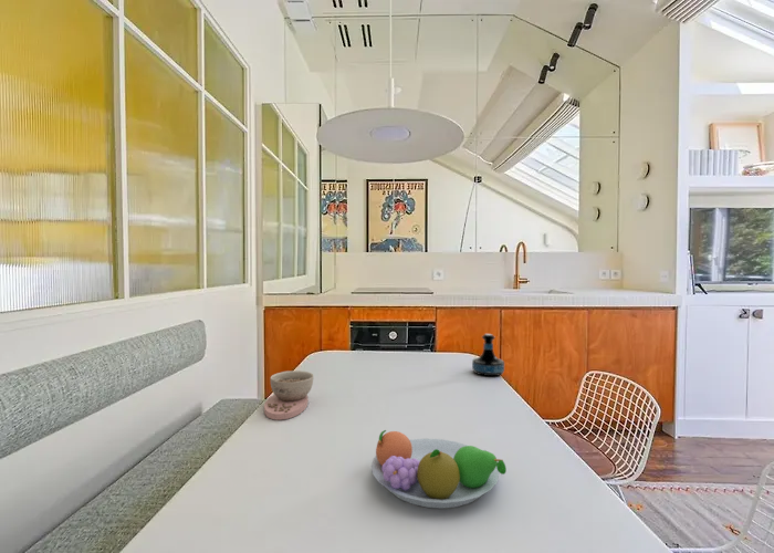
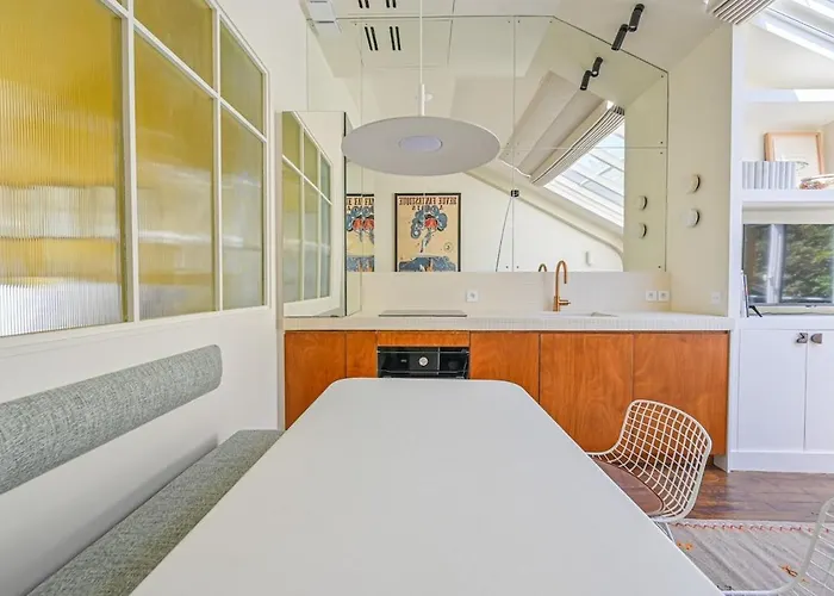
- fruit bowl [370,429,508,510]
- bowl [263,369,314,421]
- tequila bottle [471,333,505,377]
